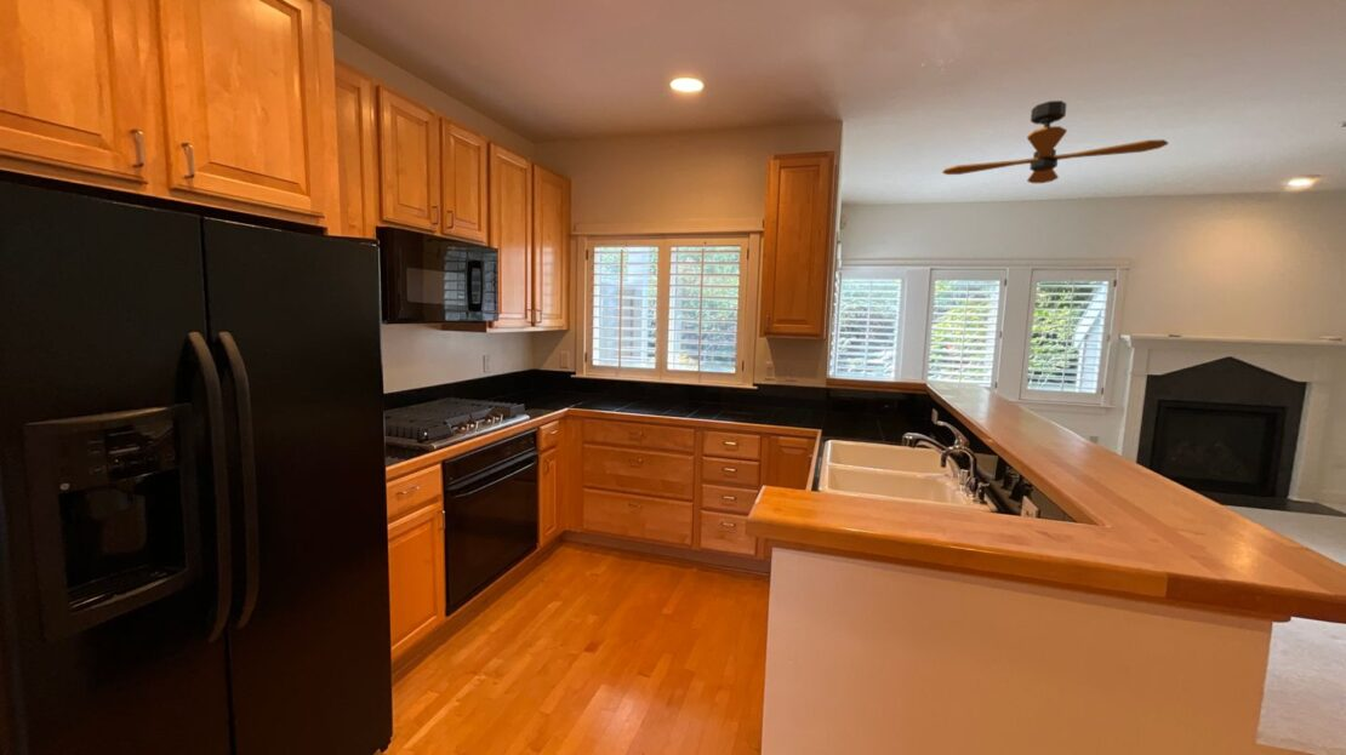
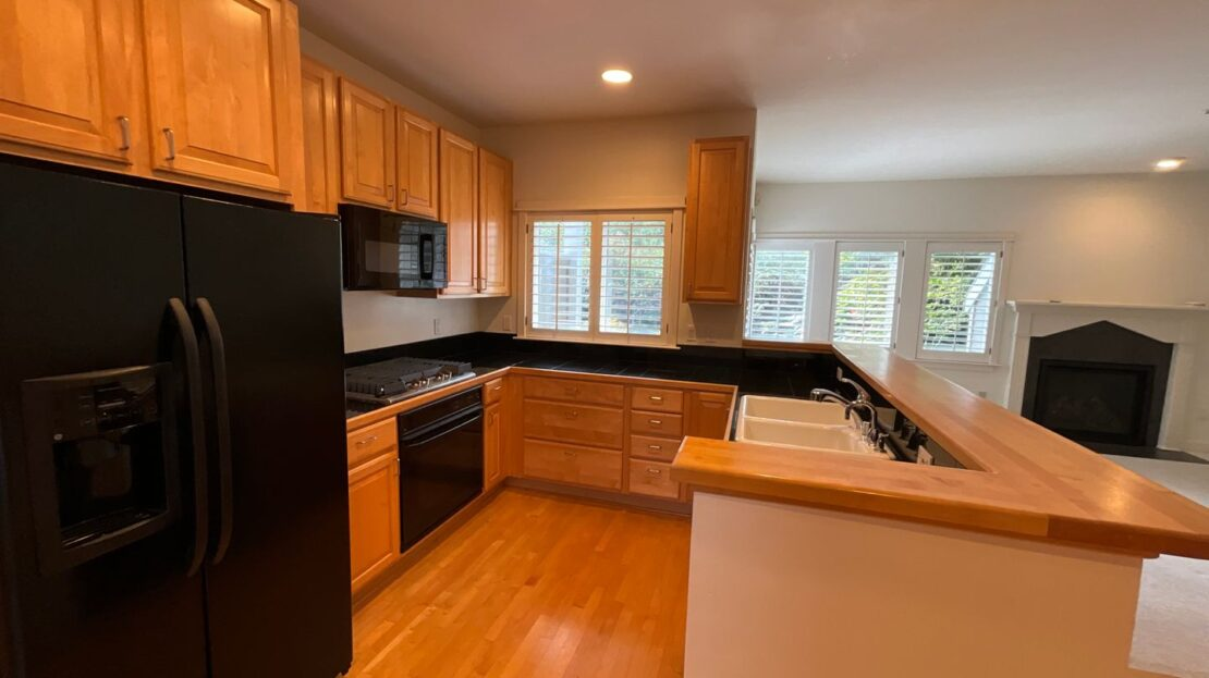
- ceiling fan [941,99,1169,184]
